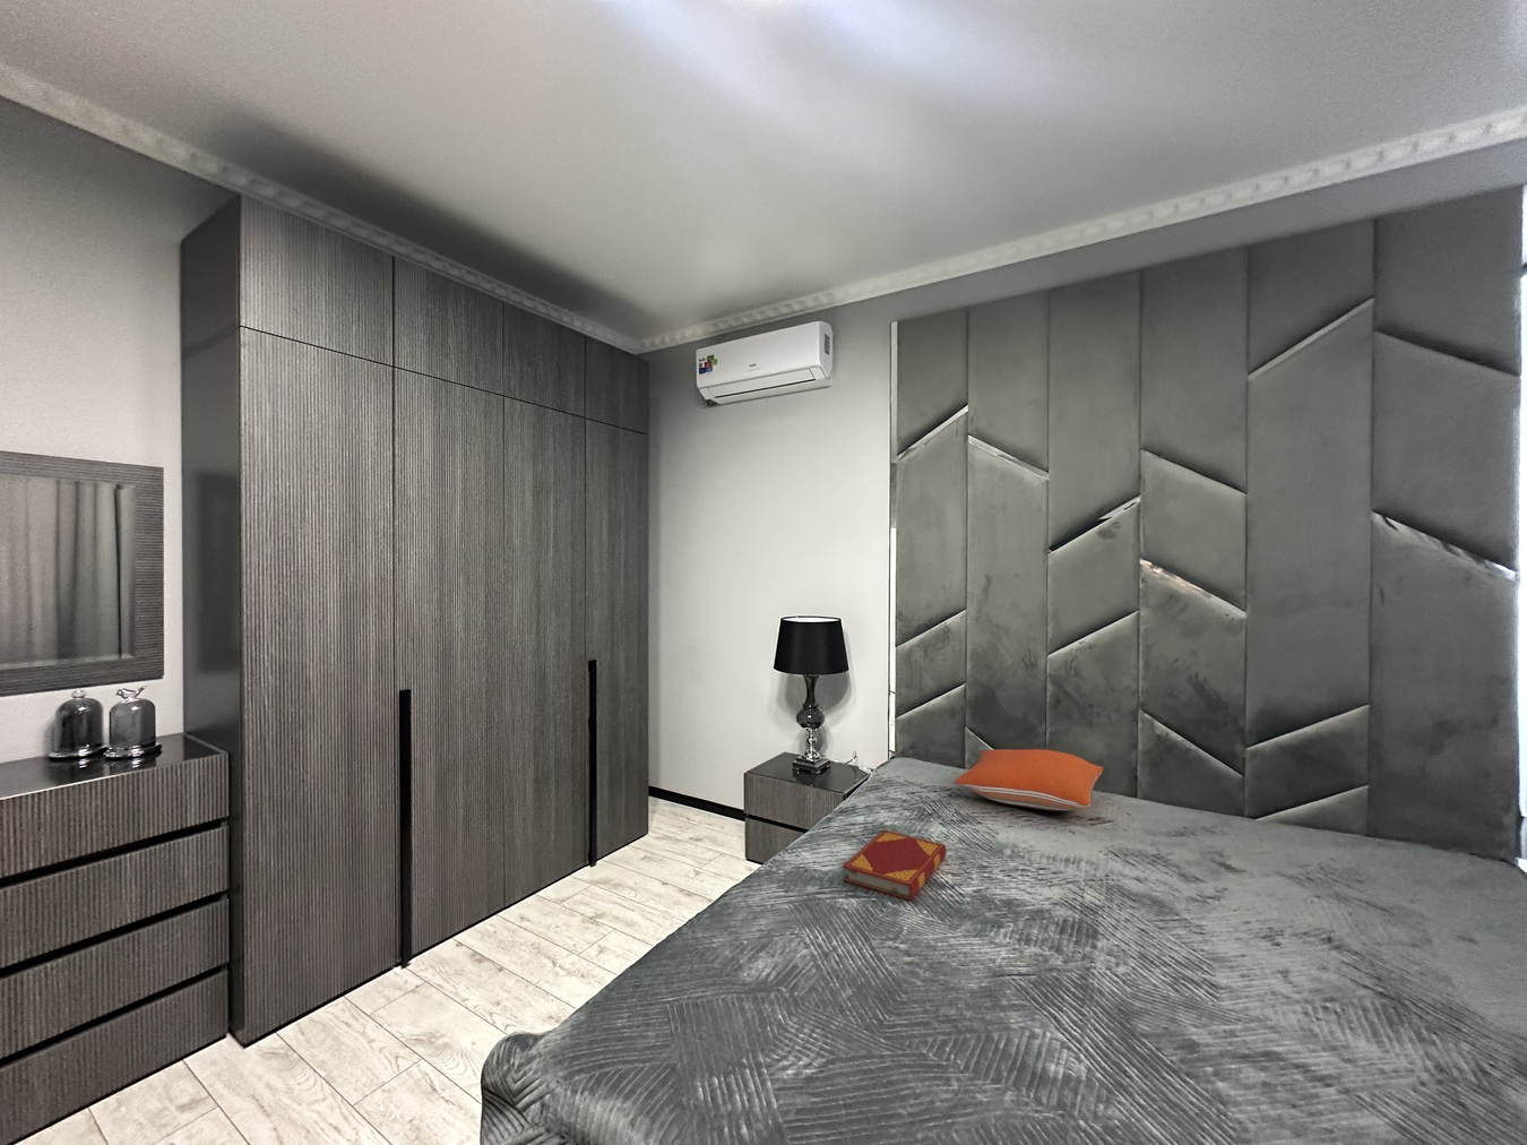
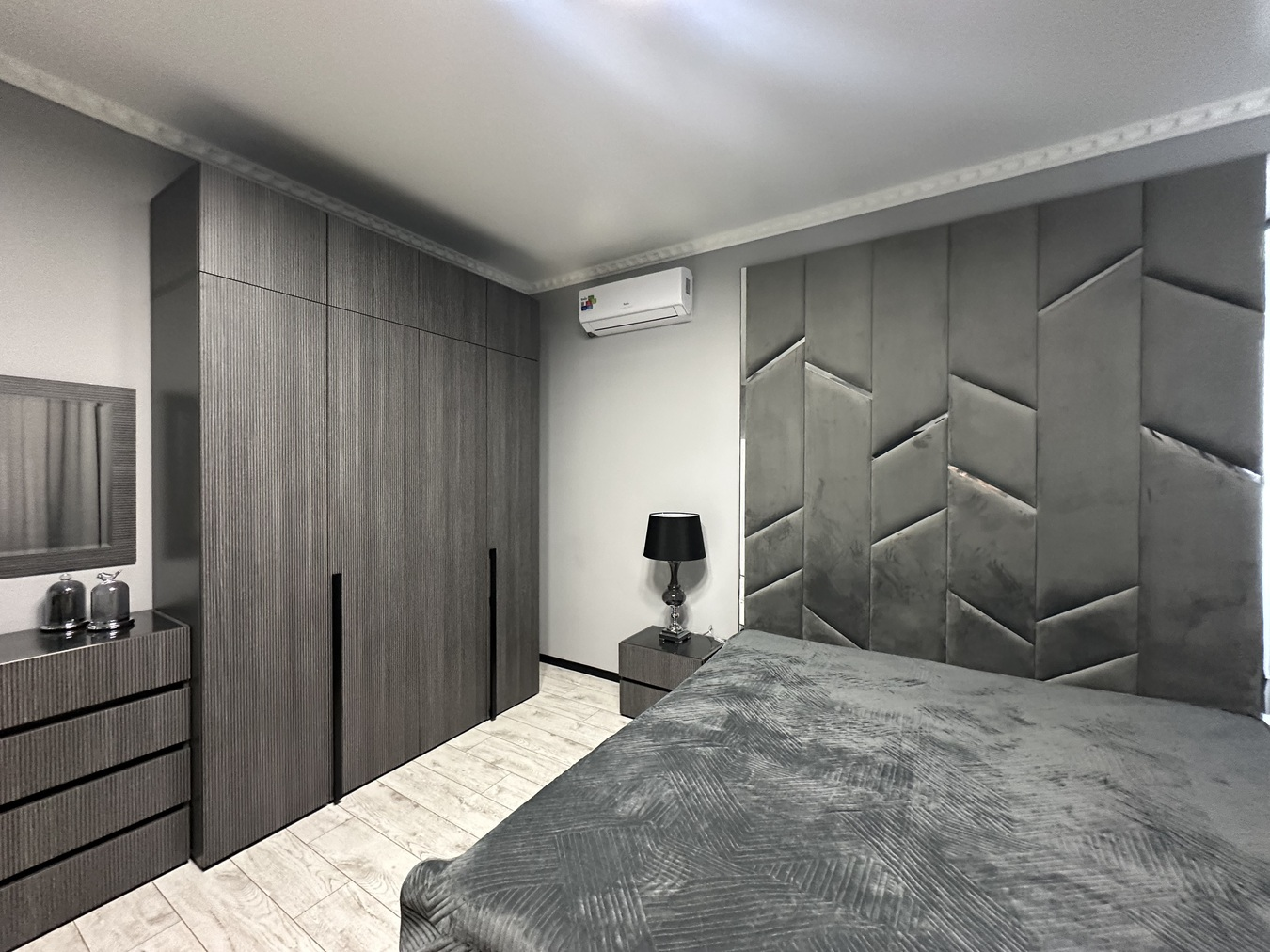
- pillow [953,748,1104,811]
- hardback book [842,830,947,902]
